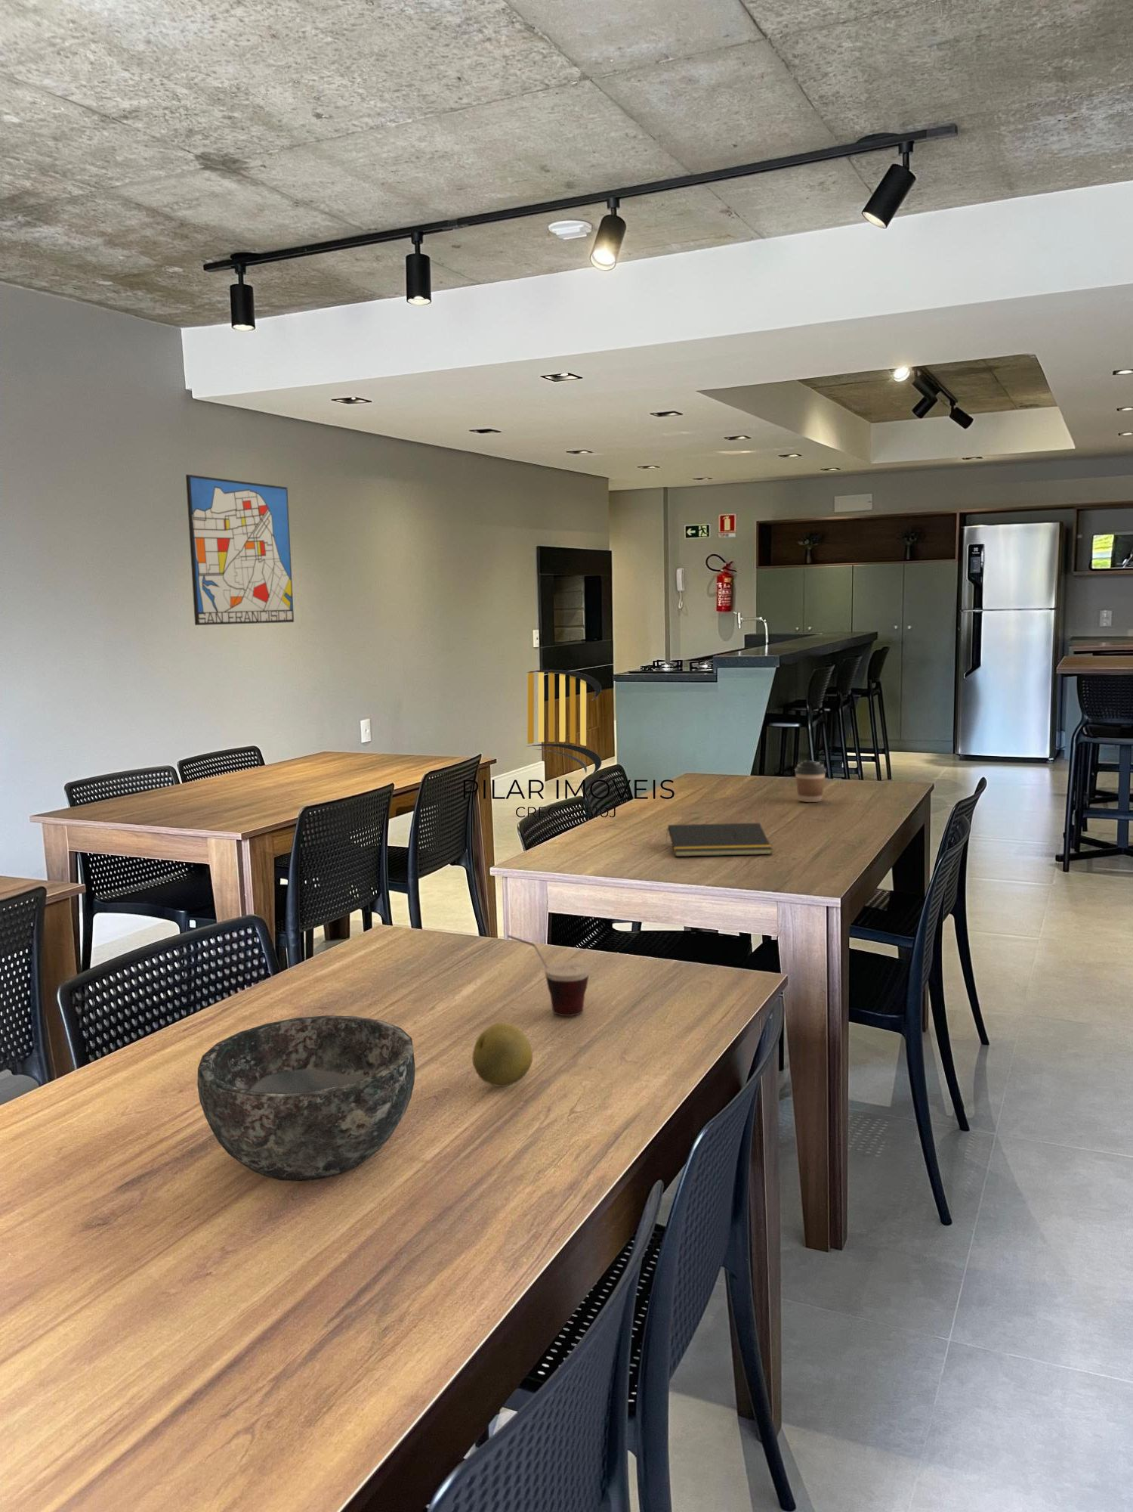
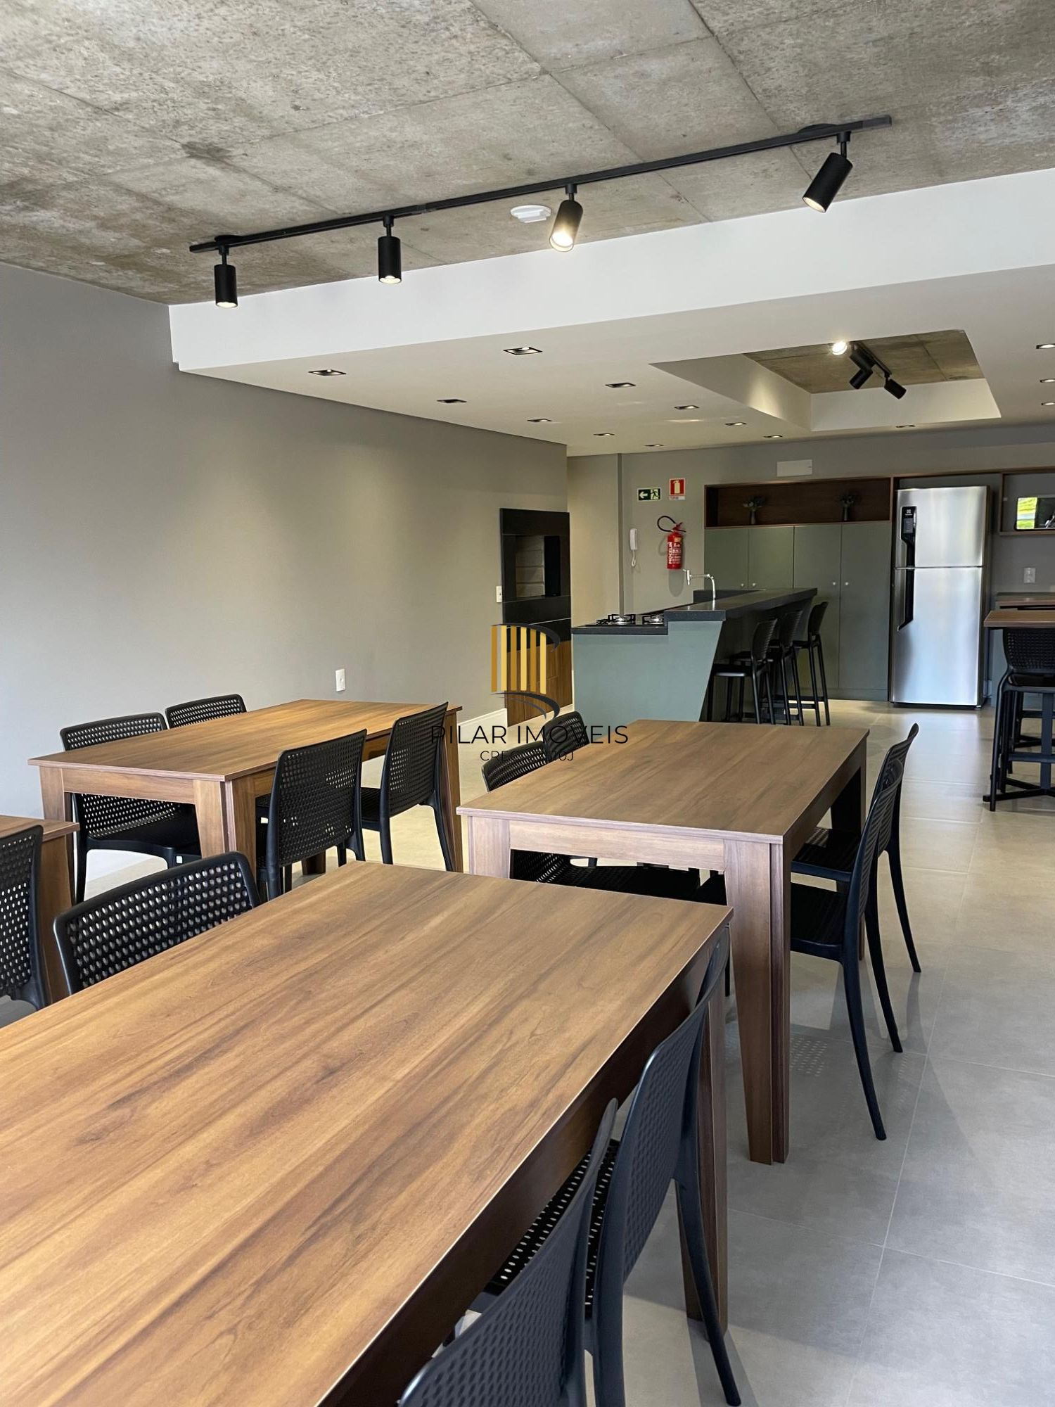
- bowl [196,1014,417,1182]
- fruit [471,1023,533,1087]
- wall art [184,474,295,626]
- cup [507,935,590,1017]
- notepad [665,823,772,857]
- coffee cup [794,760,827,802]
